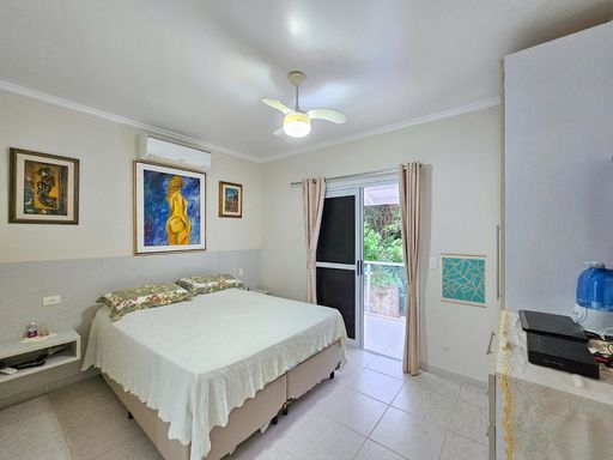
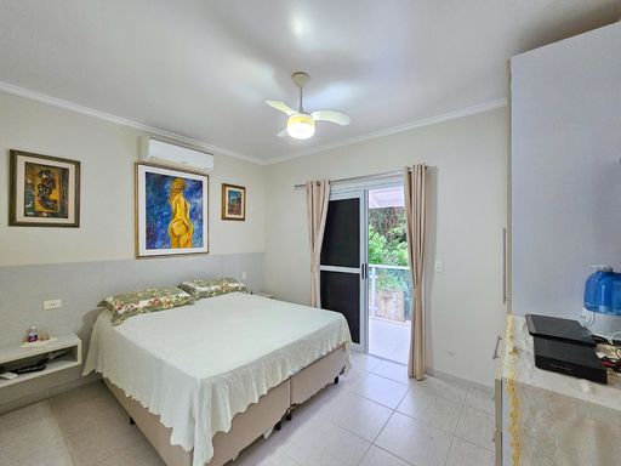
- wall art [439,253,488,309]
